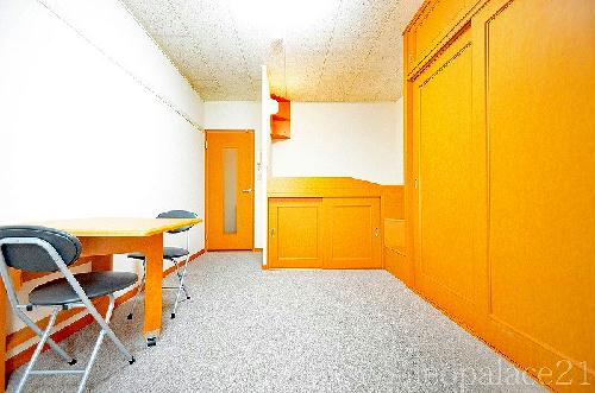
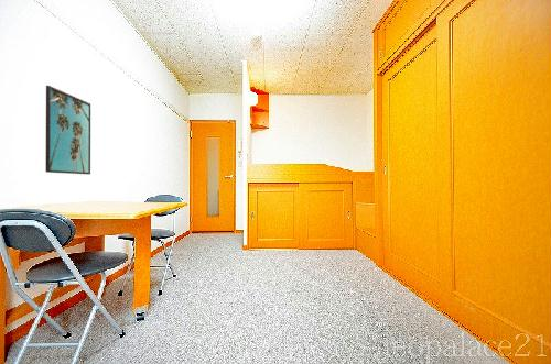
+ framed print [44,85,91,176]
